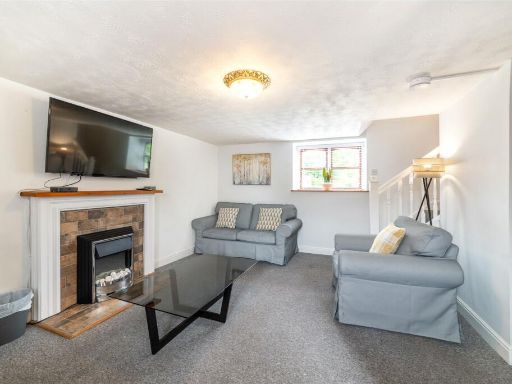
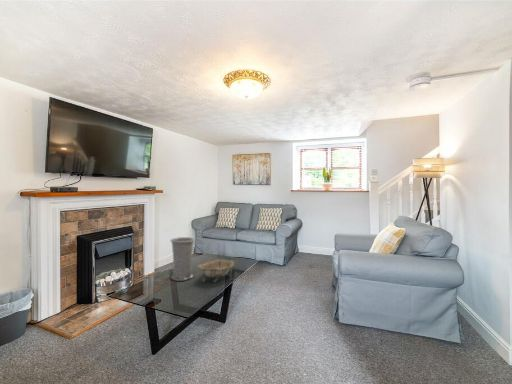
+ decorative bowl [197,258,235,283]
+ vase [169,236,196,282]
